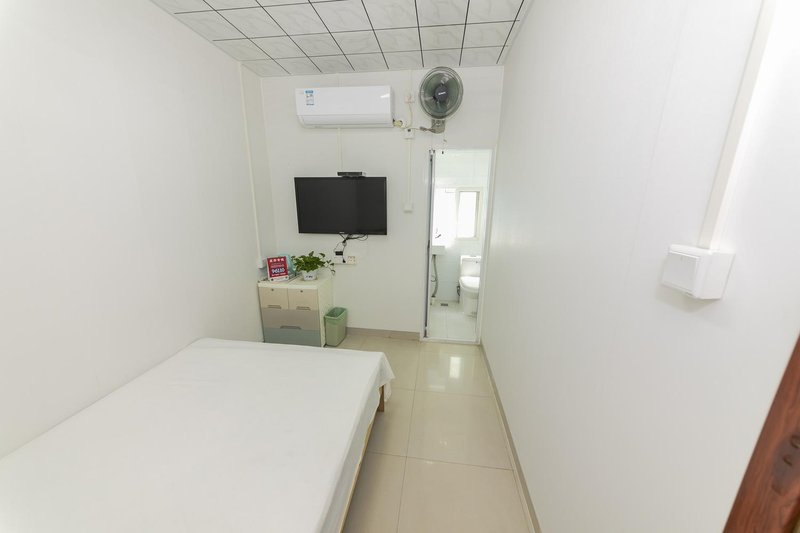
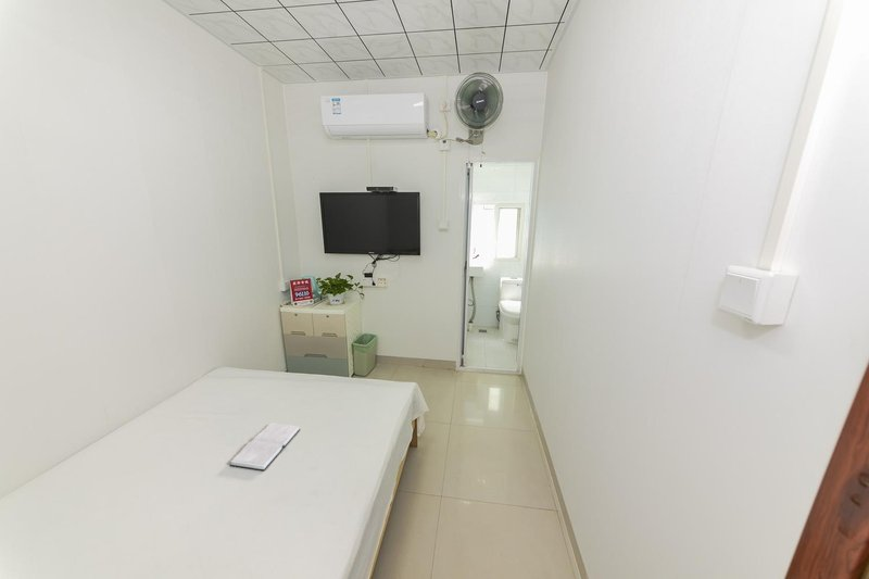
+ hardback book [229,421,301,471]
